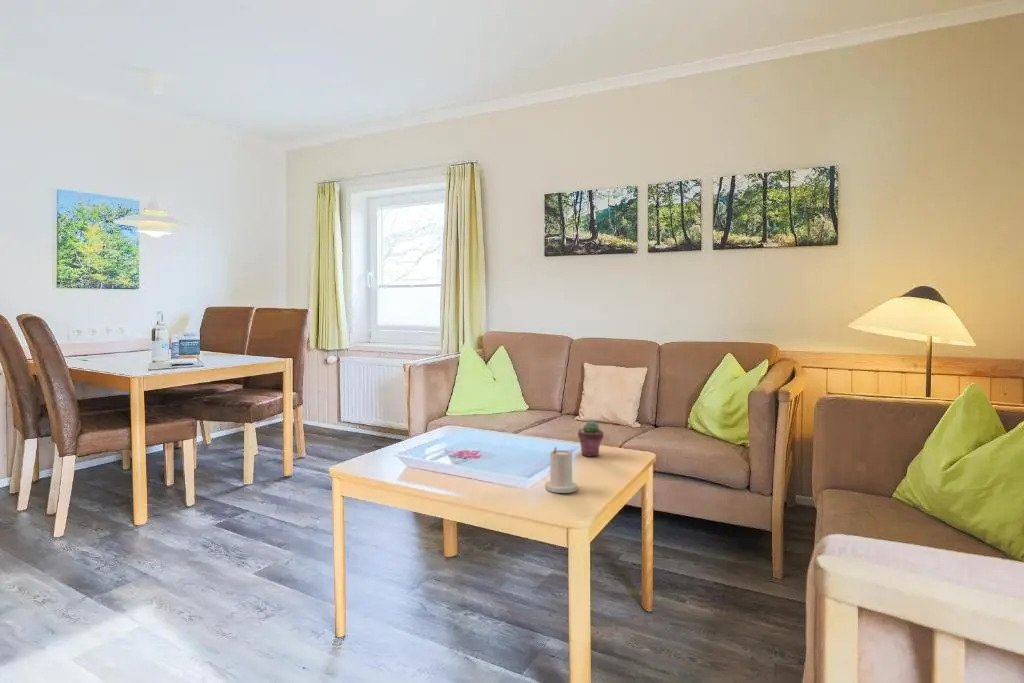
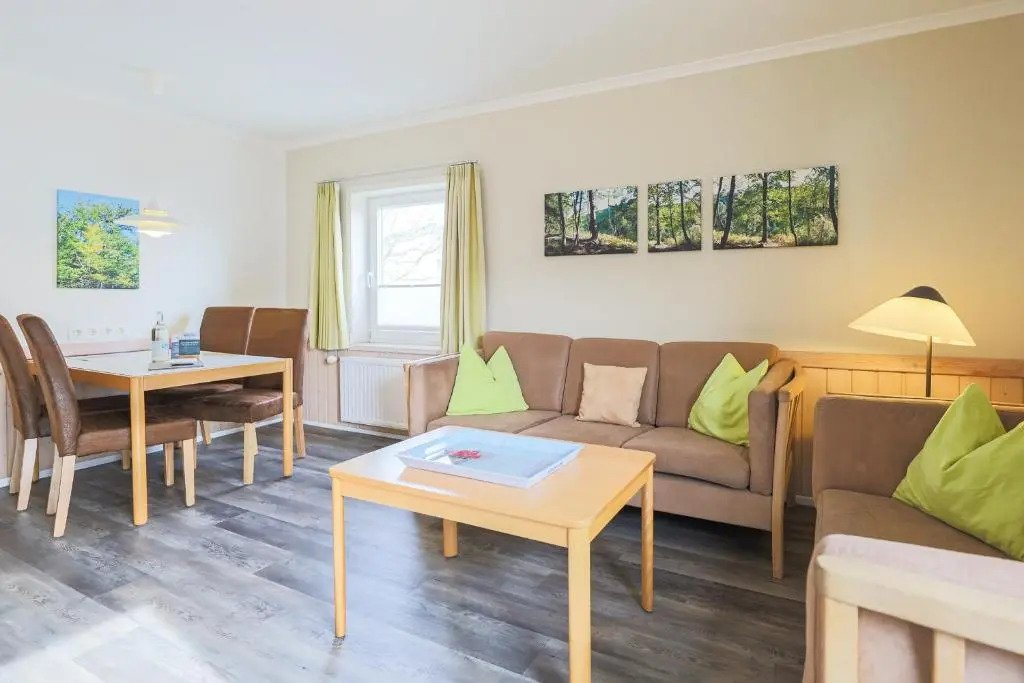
- potted succulent [577,420,605,457]
- candle [544,446,579,494]
